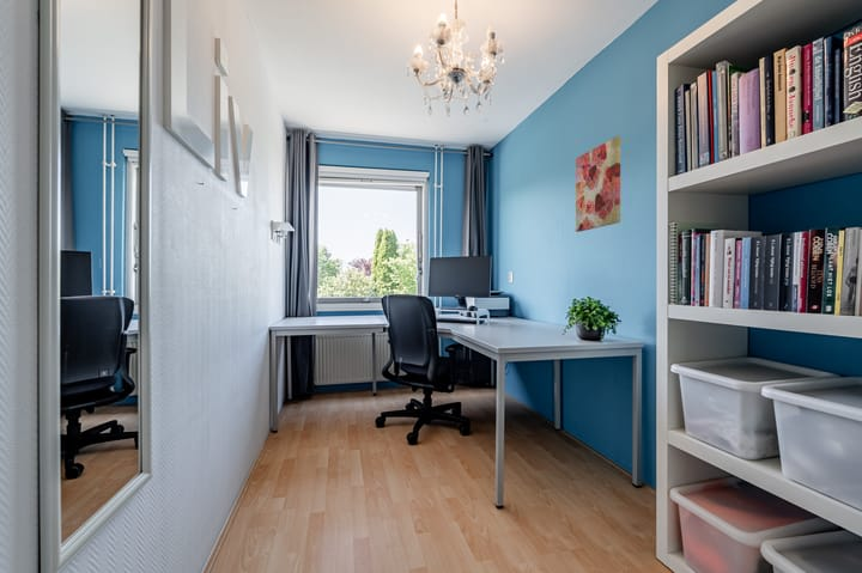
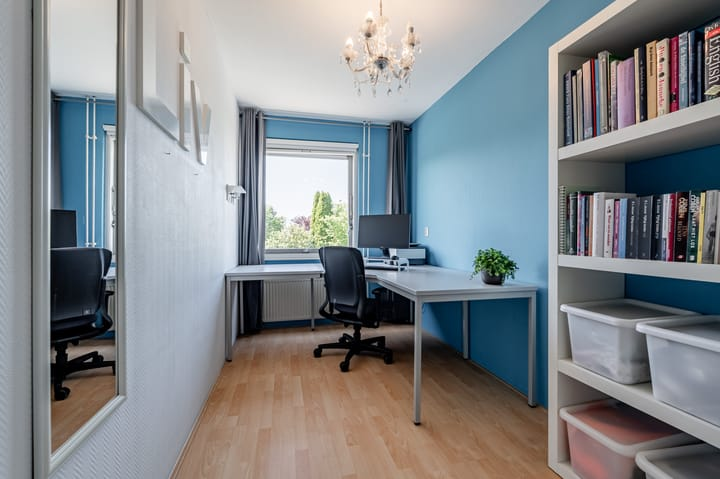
- wall art [575,135,621,233]
